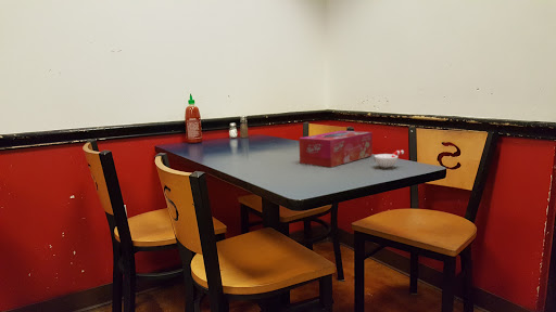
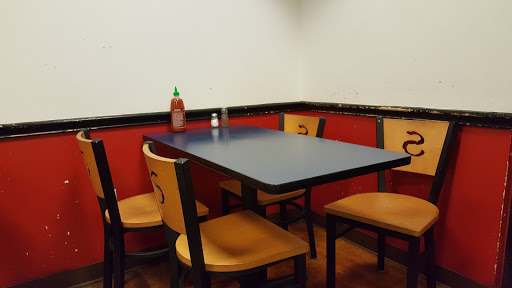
- tissue box [298,130,374,168]
- cup [374,150,405,169]
